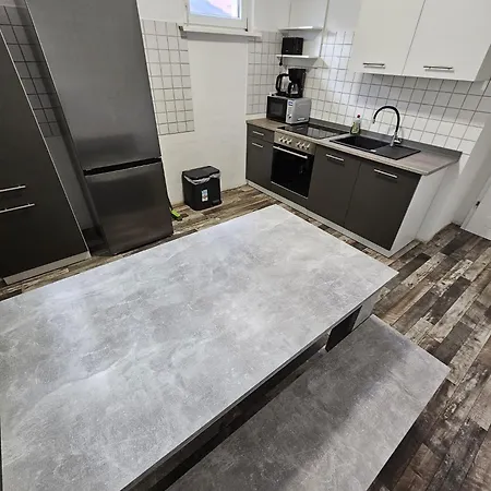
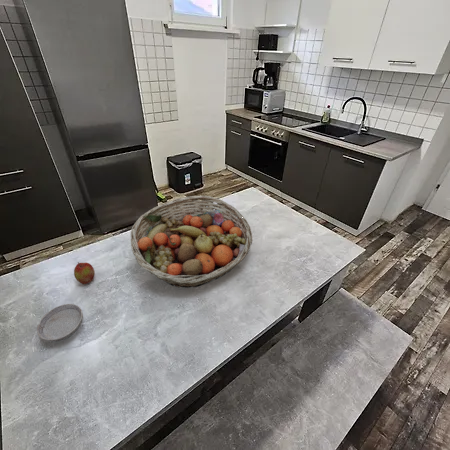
+ bowl [36,303,84,343]
+ apple [73,261,96,285]
+ fruit basket [130,195,253,289]
